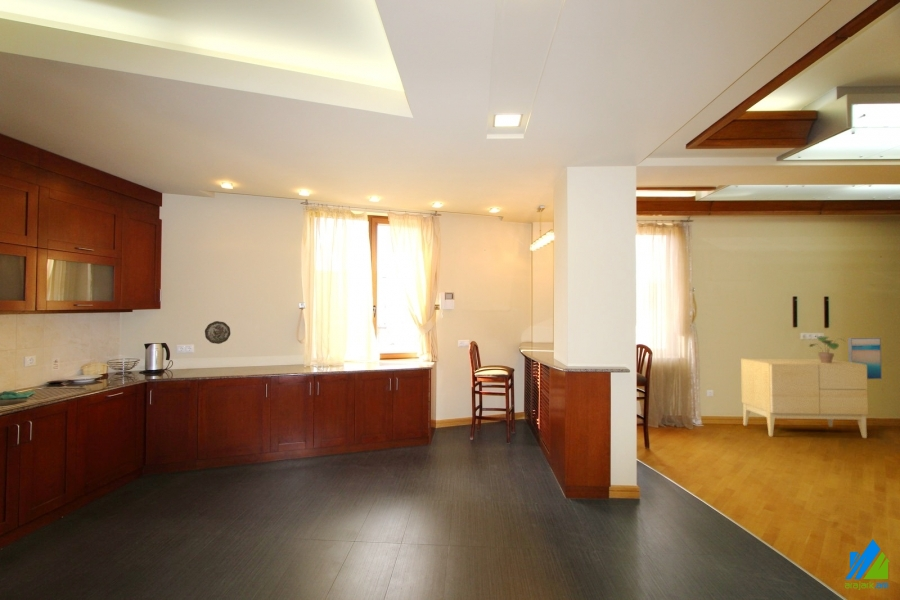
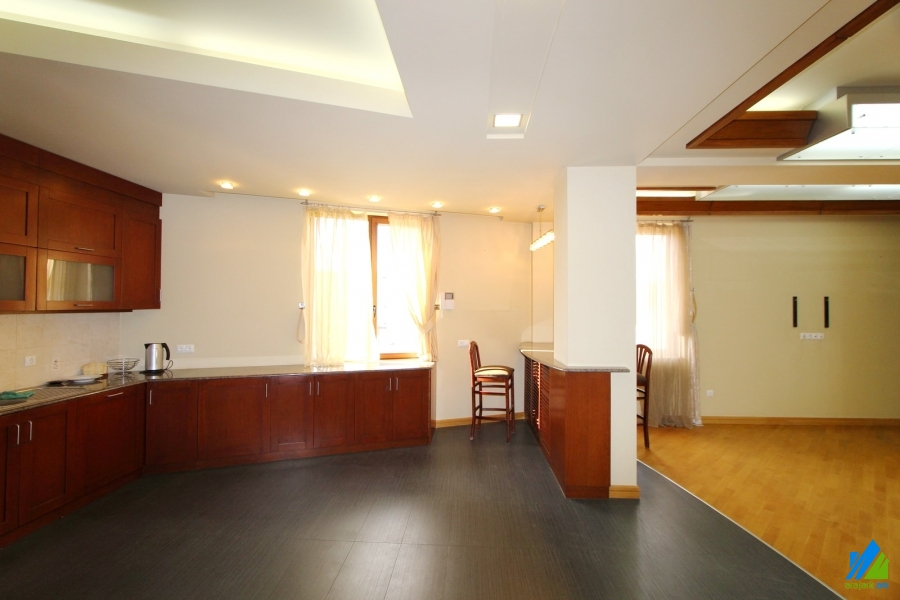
- decorative plate [204,320,231,345]
- sideboard [740,358,869,439]
- potted plant [808,335,846,363]
- wall art [847,337,883,380]
